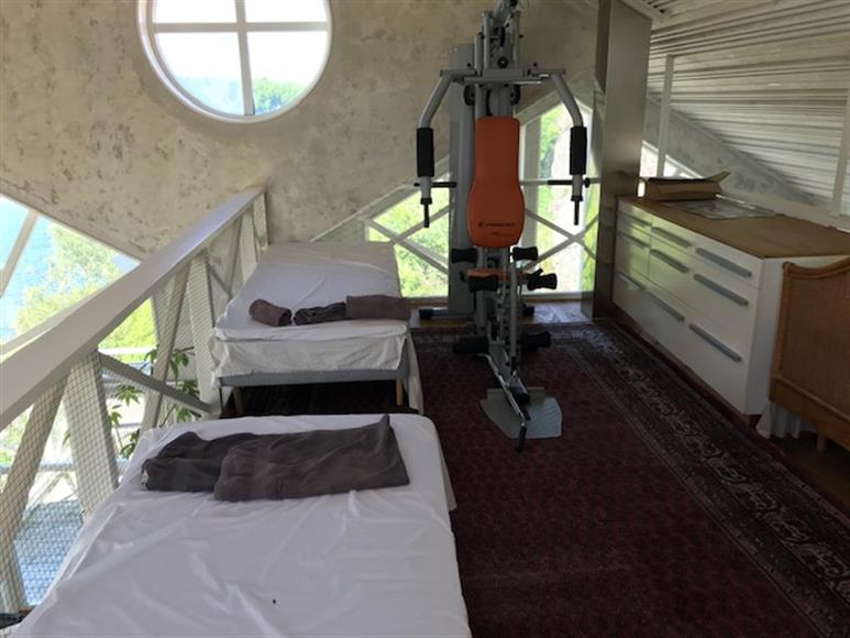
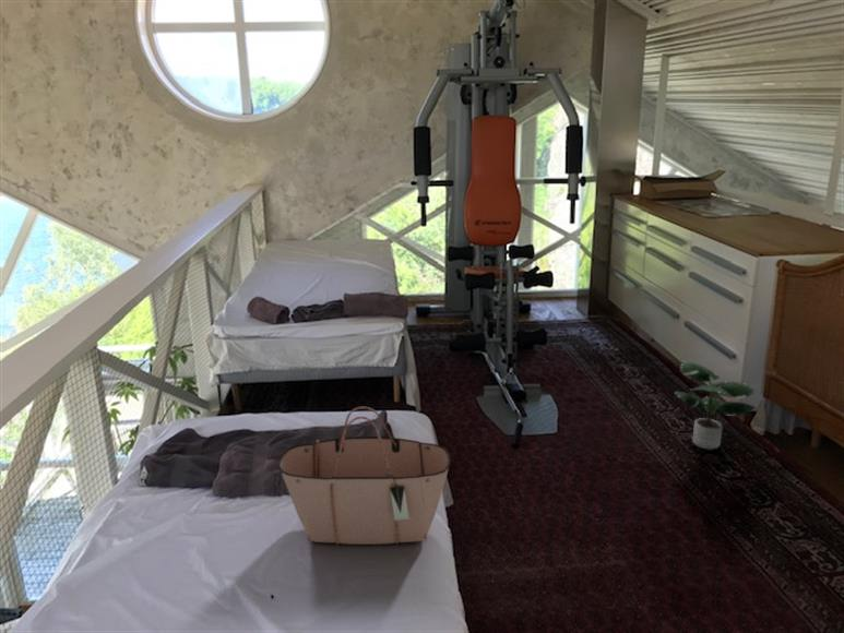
+ tote bag [277,406,452,546]
+ potted plant [675,361,757,451]
